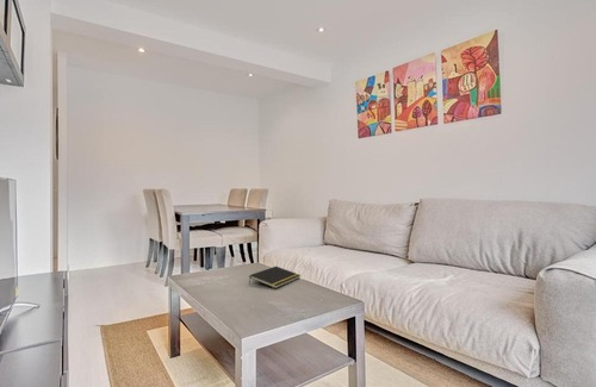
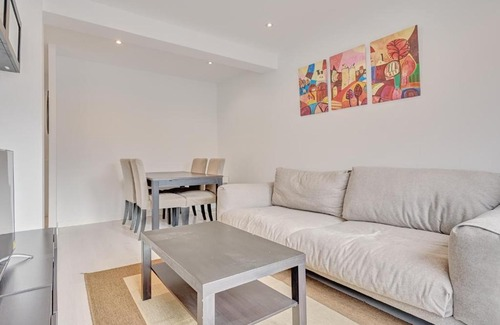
- notepad [248,266,302,289]
